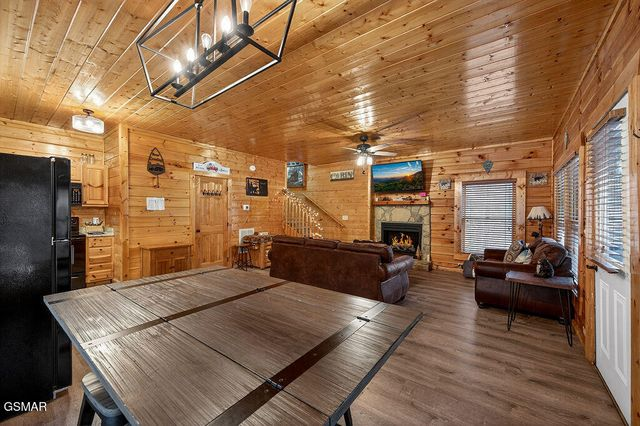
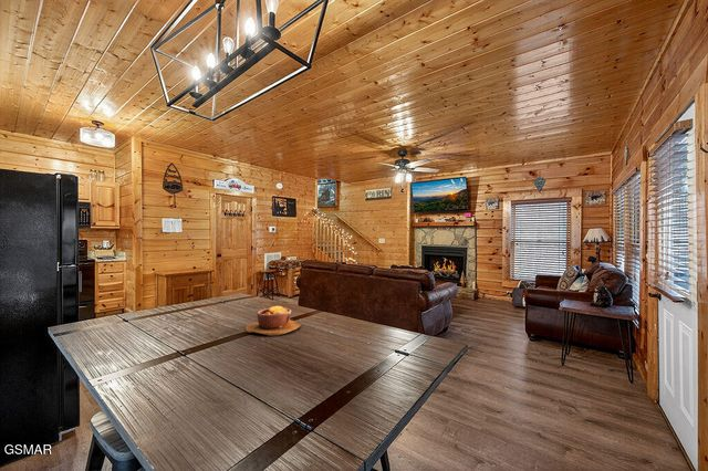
+ bowl [244,305,302,336]
